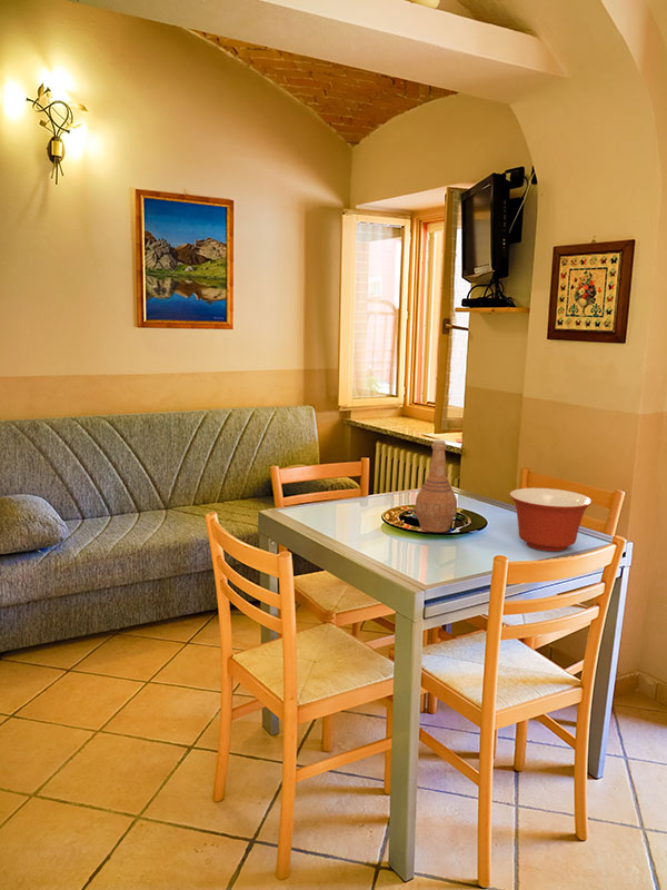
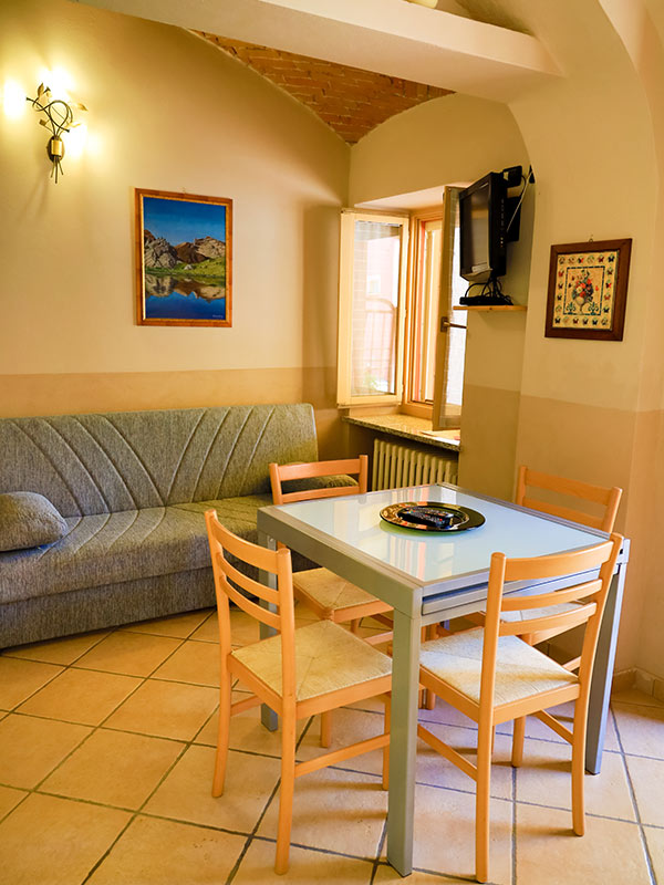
- mixing bowl [508,487,593,552]
- vase [415,439,458,533]
